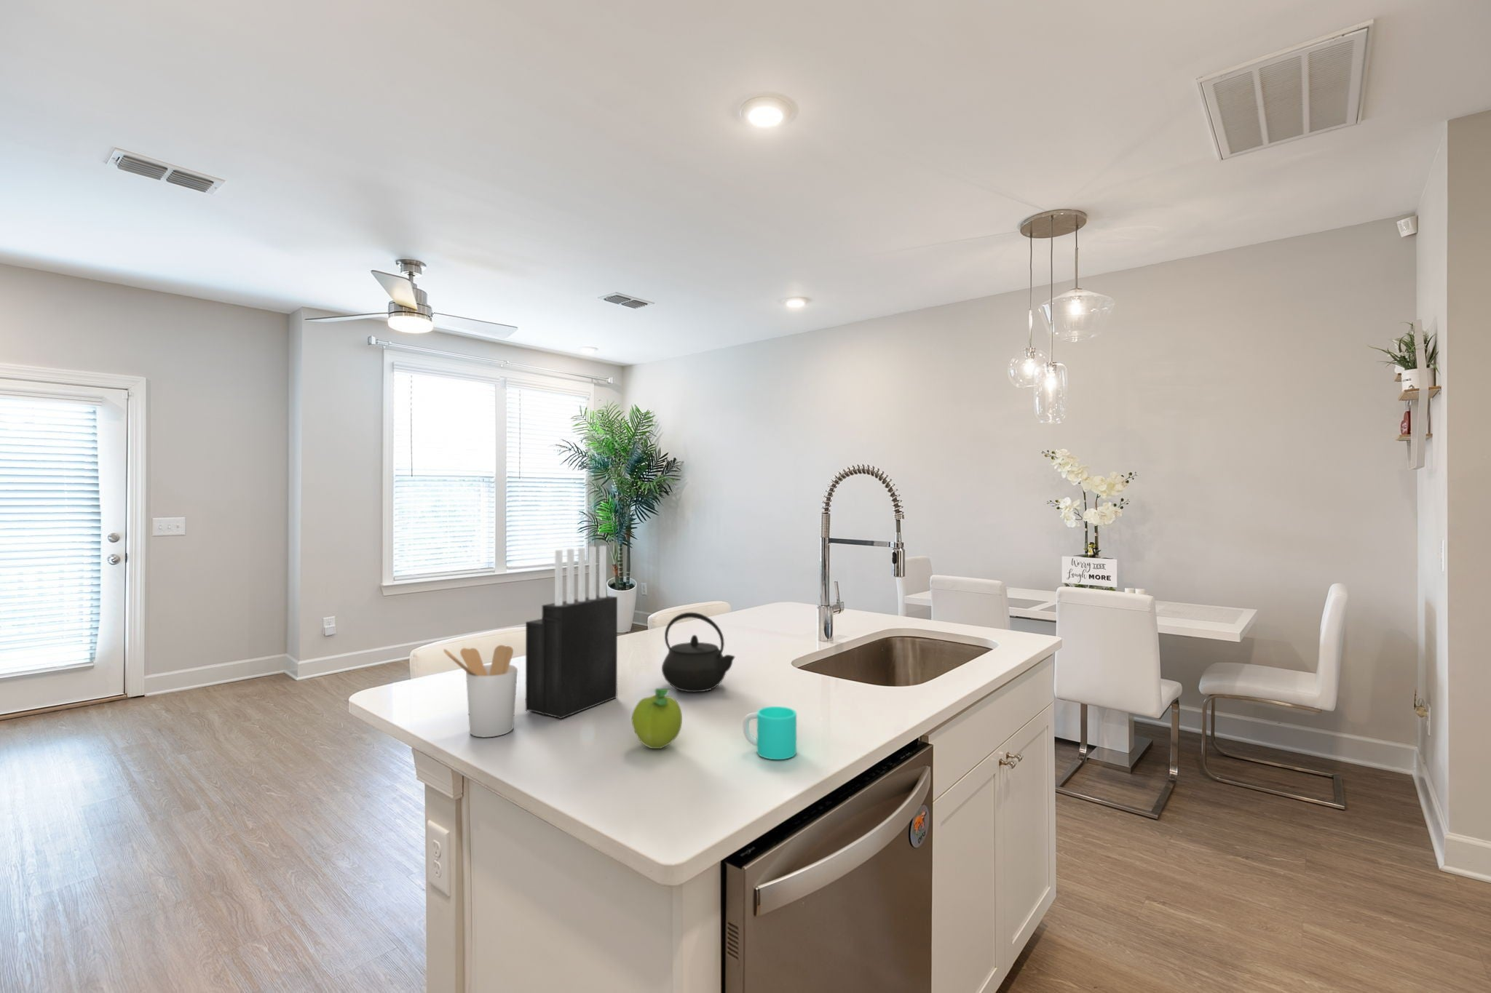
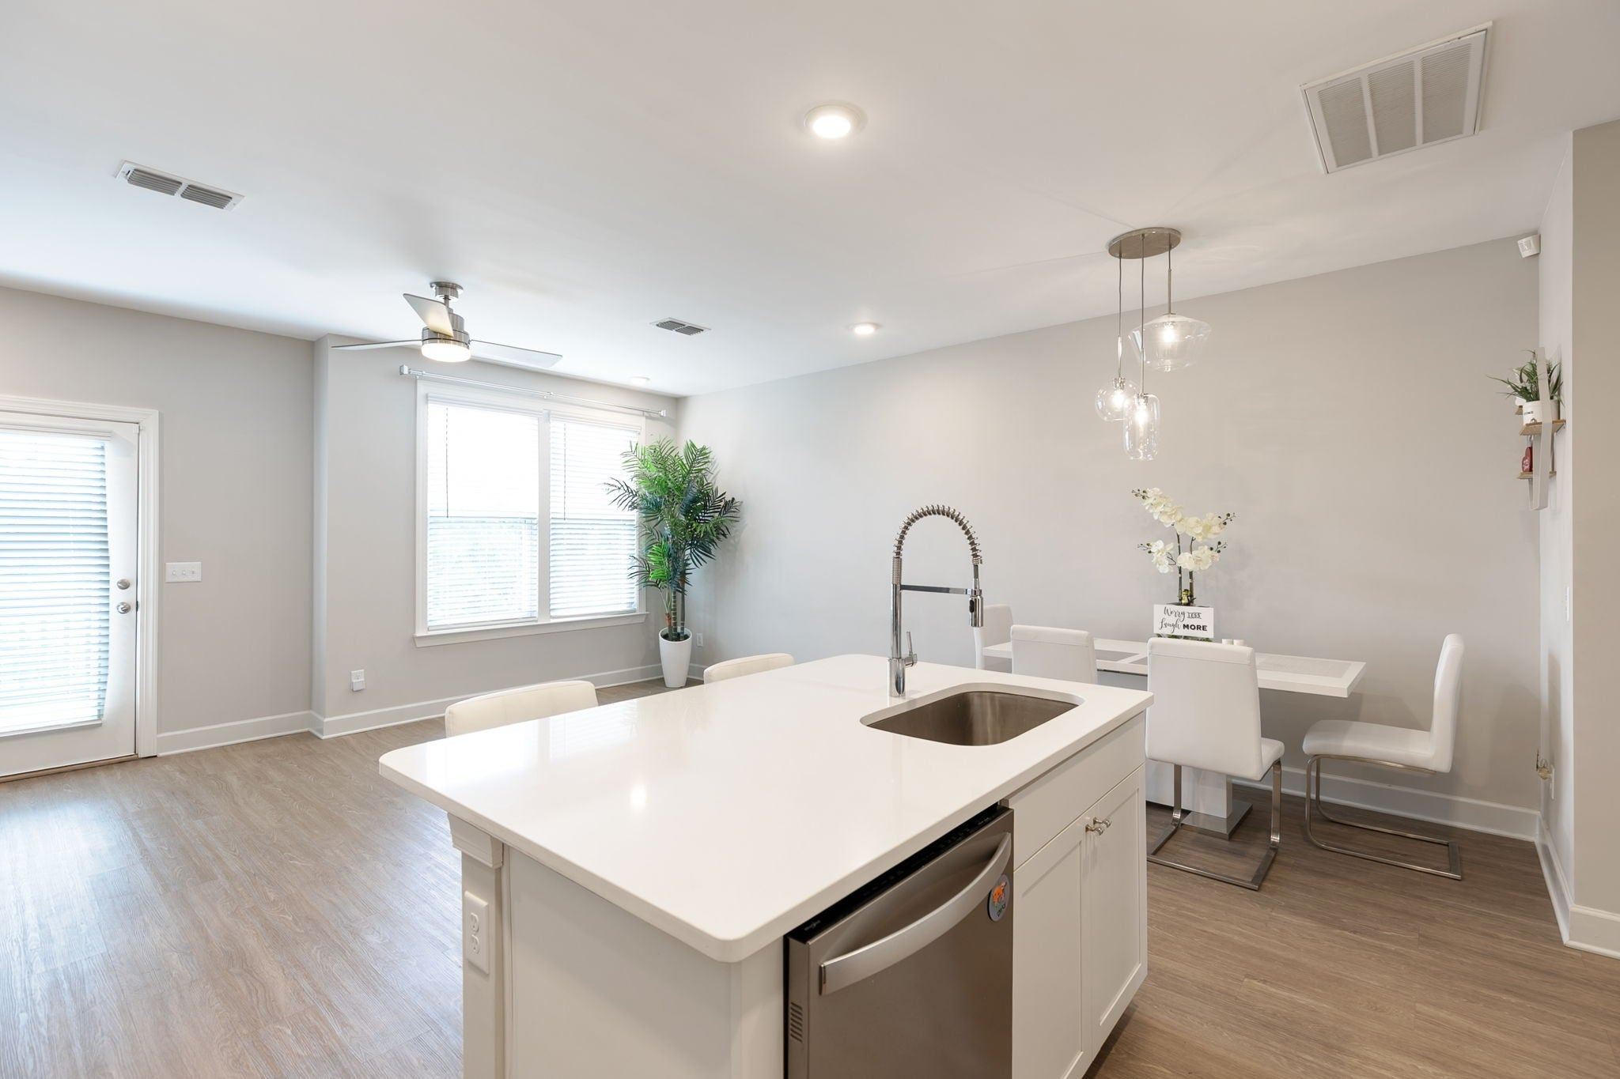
- knife block [525,545,619,719]
- cup [743,706,797,760]
- utensil holder [442,645,519,738]
- kettle [661,612,735,693]
- fruit [631,688,683,749]
